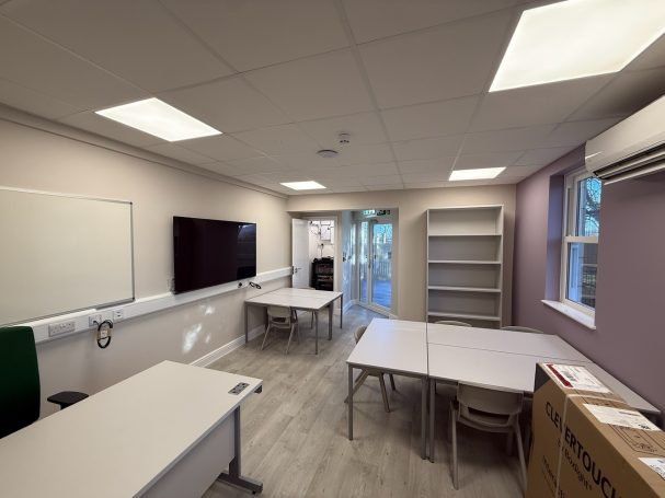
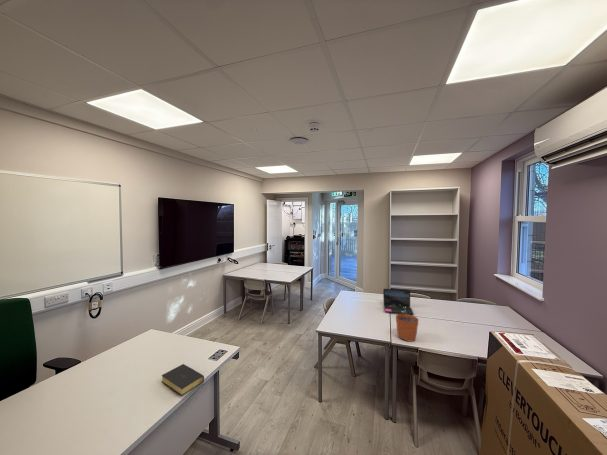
+ plant pot [395,307,420,342]
+ laptop [382,288,414,315]
+ bible [161,363,205,397]
